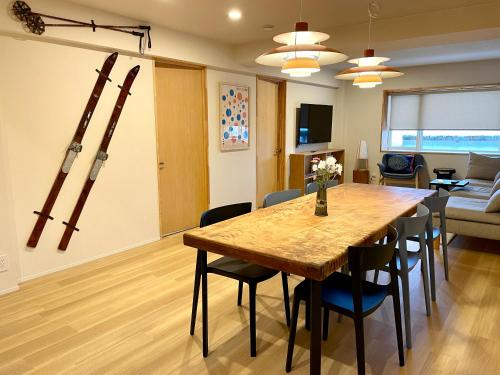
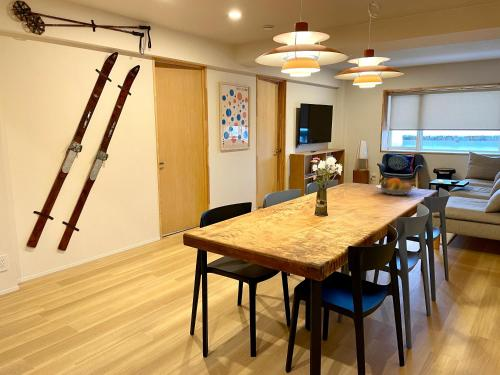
+ fruit bowl [375,177,417,196]
